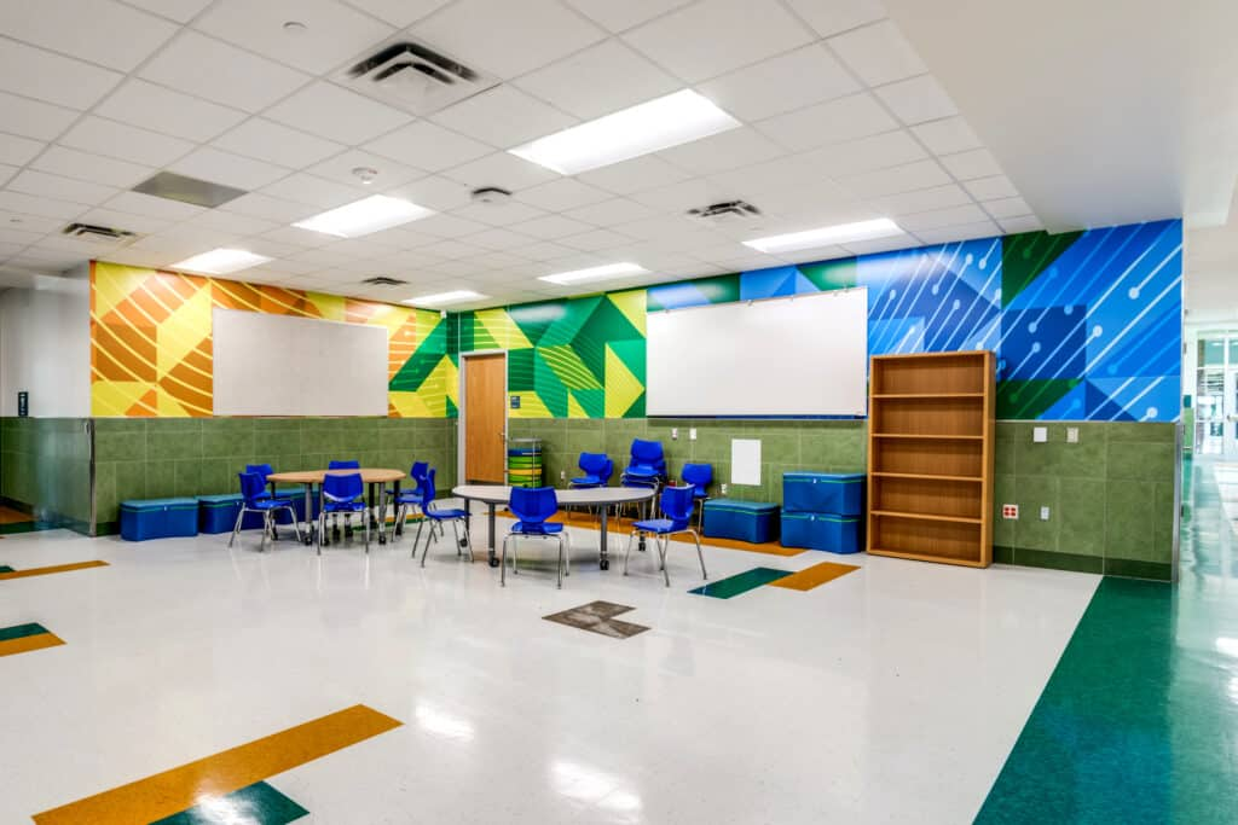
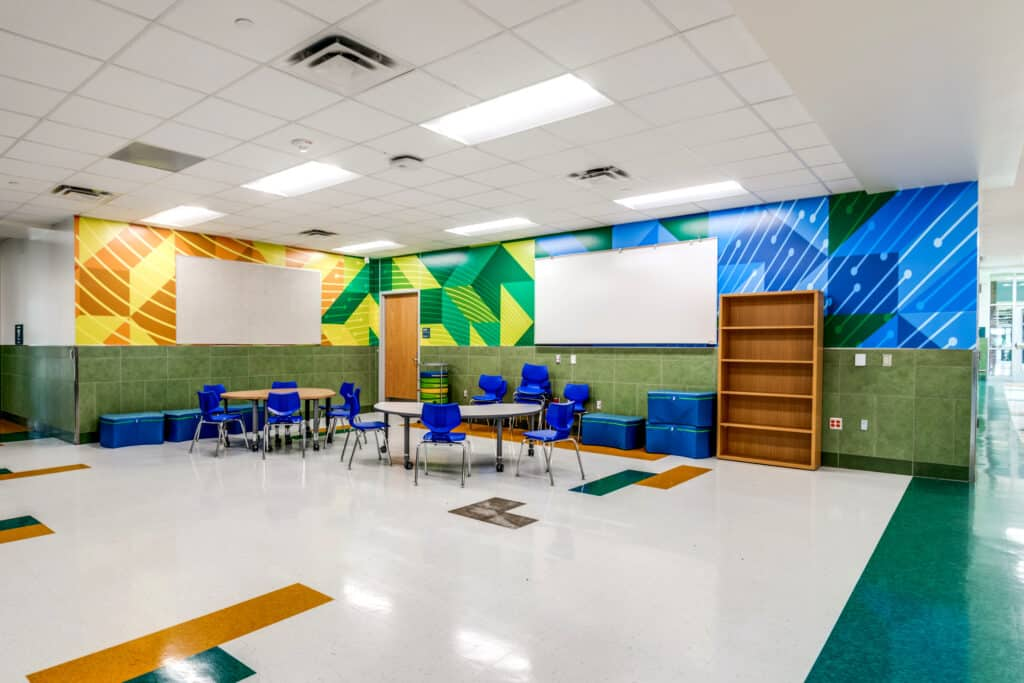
- wall art [730,438,762,487]
